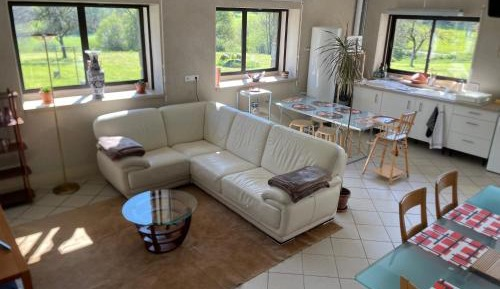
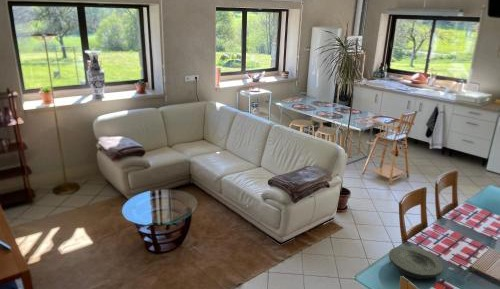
+ plate [388,246,444,280]
